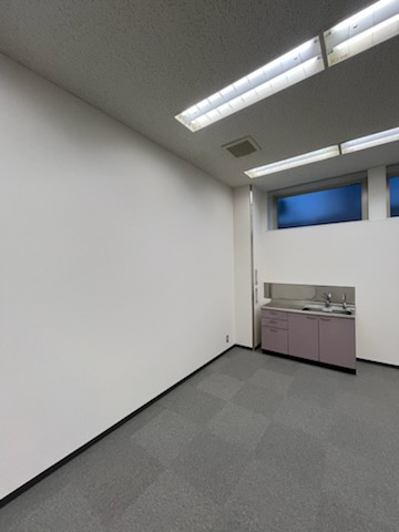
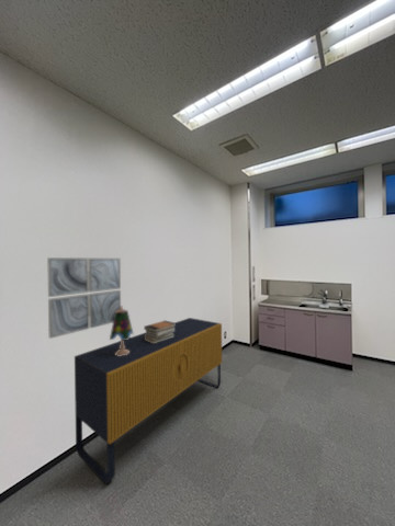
+ sideboard [74,317,223,485]
+ wall art [46,256,122,340]
+ book stack [143,319,176,343]
+ table lamp [109,305,135,356]
